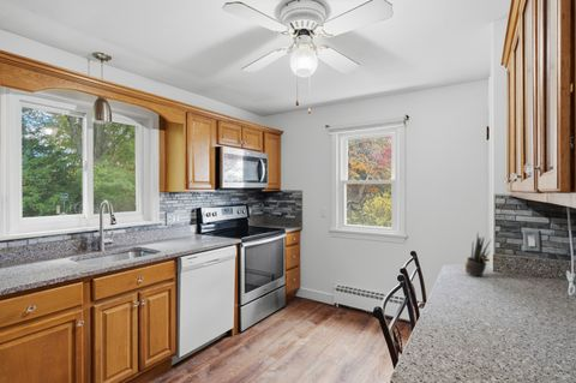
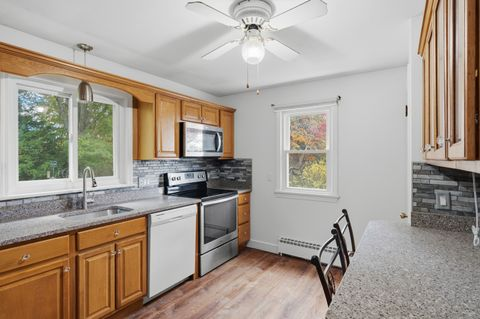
- potted plant [464,232,492,277]
